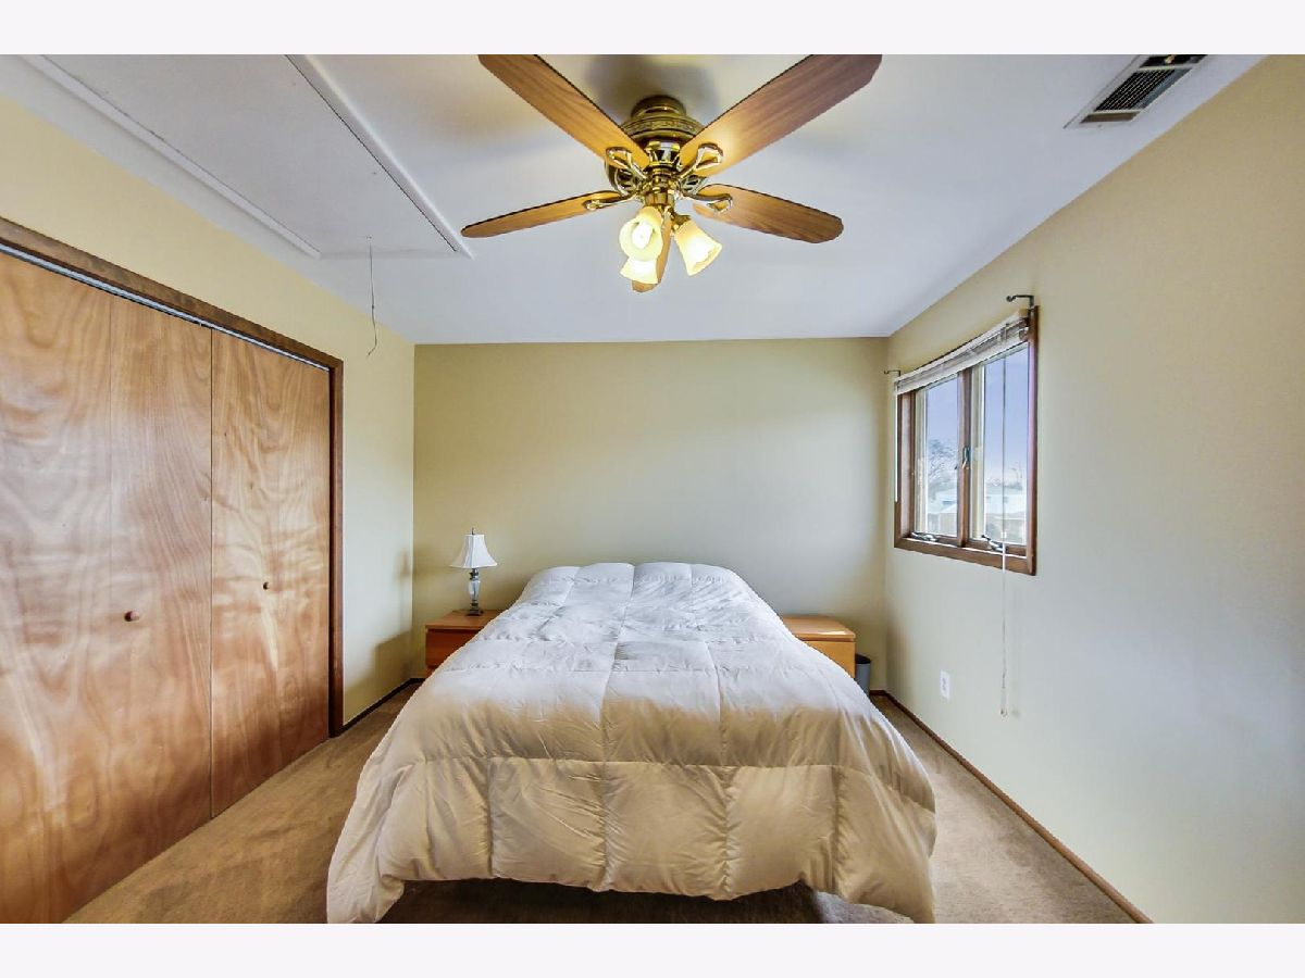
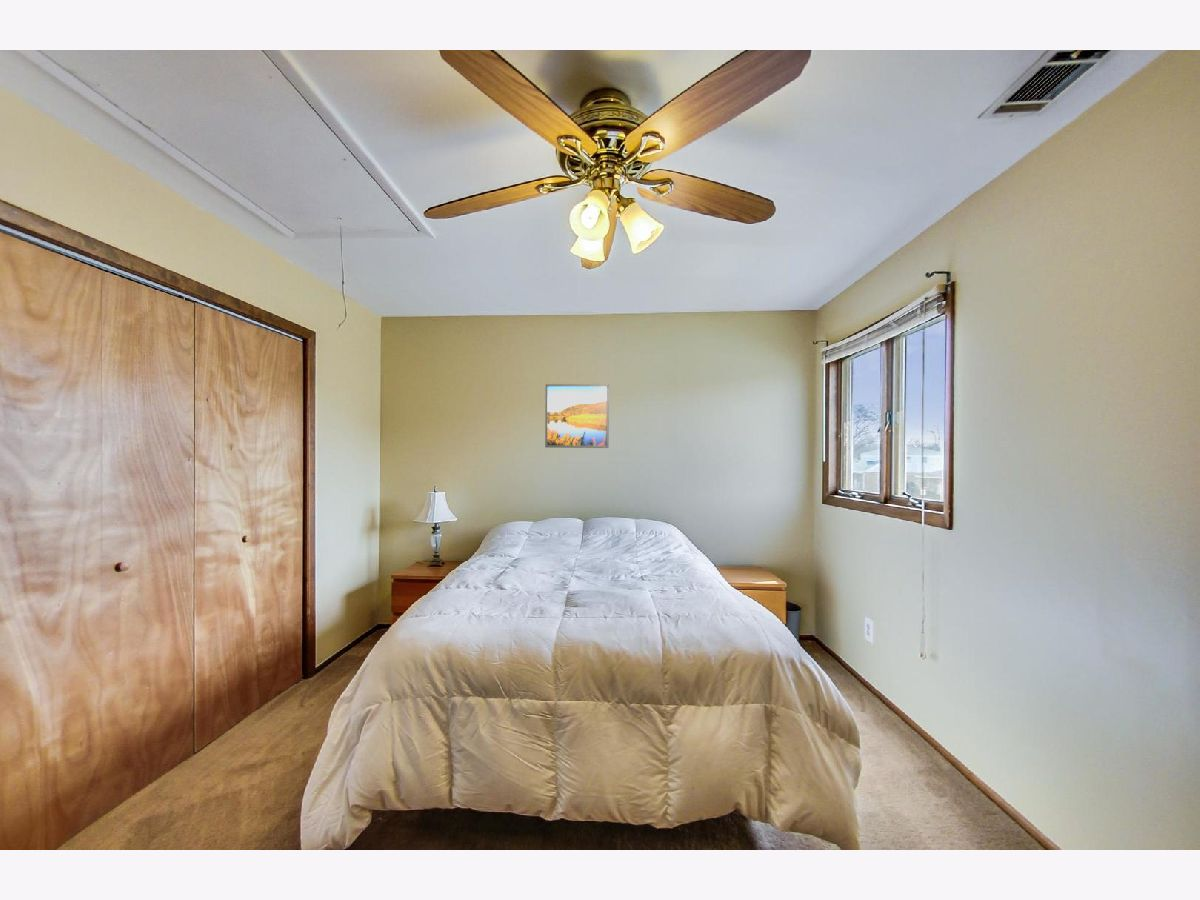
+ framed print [544,383,610,449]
